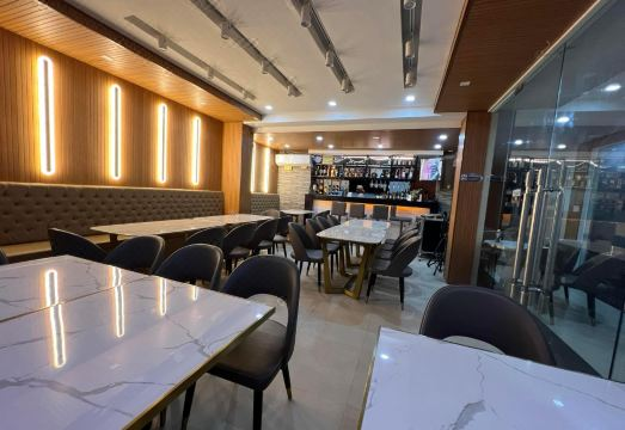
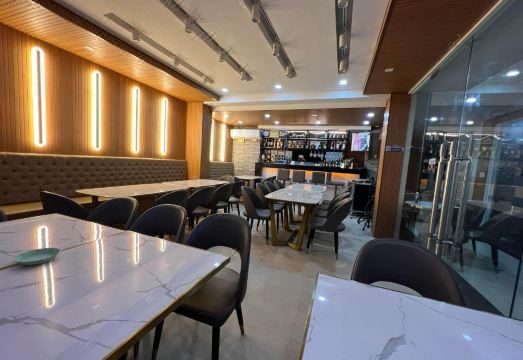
+ saucer [13,247,61,266]
